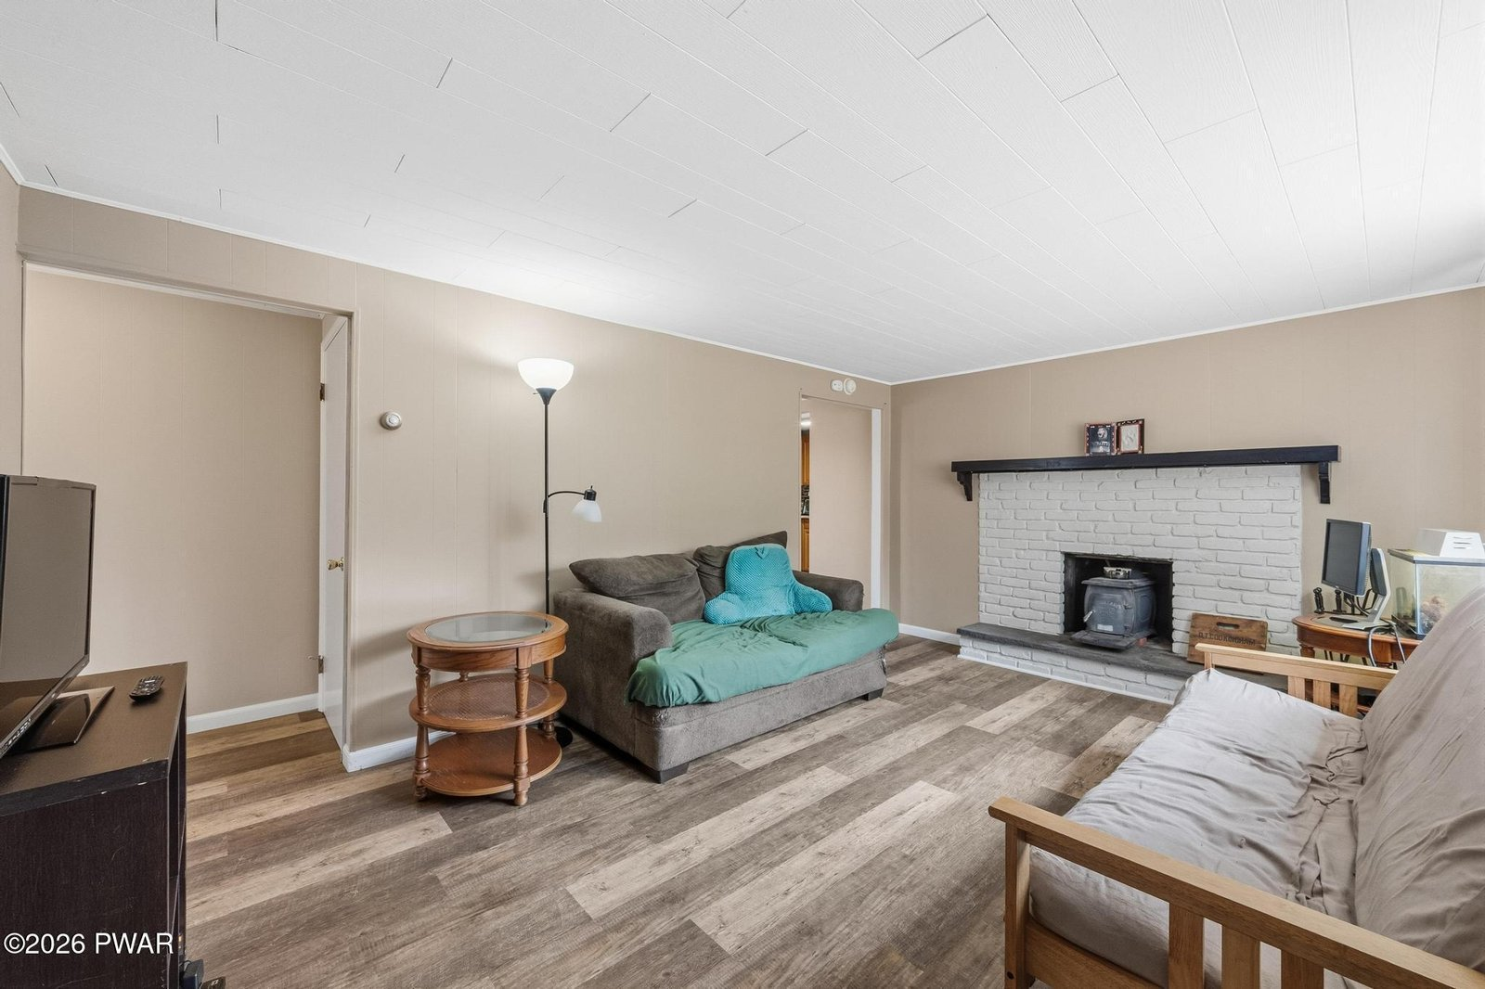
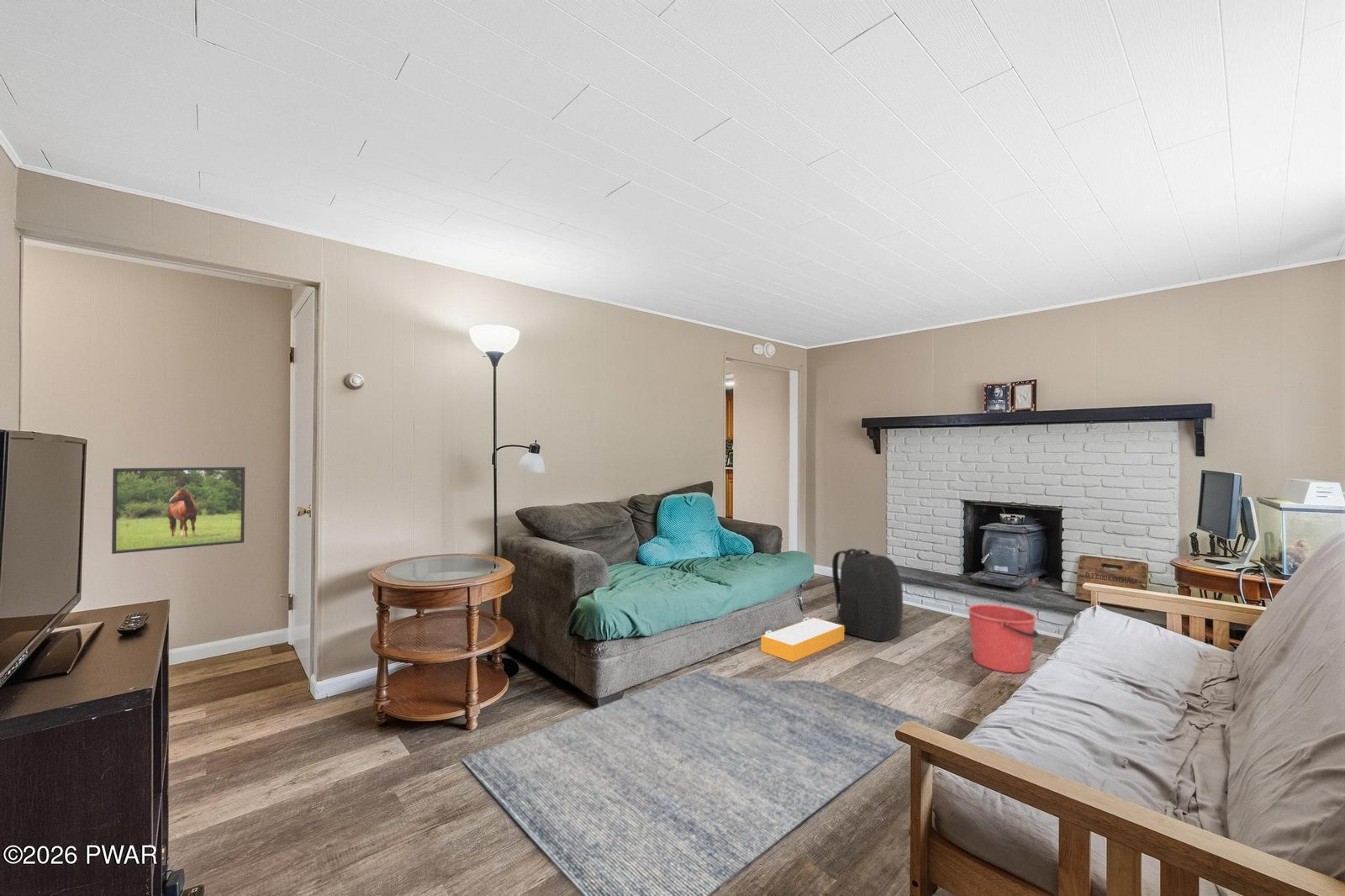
+ rug [460,667,935,896]
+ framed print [111,466,245,555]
+ bucket [967,603,1039,674]
+ backpack [831,548,904,642]
+ storage bin [760,617,845,663]
